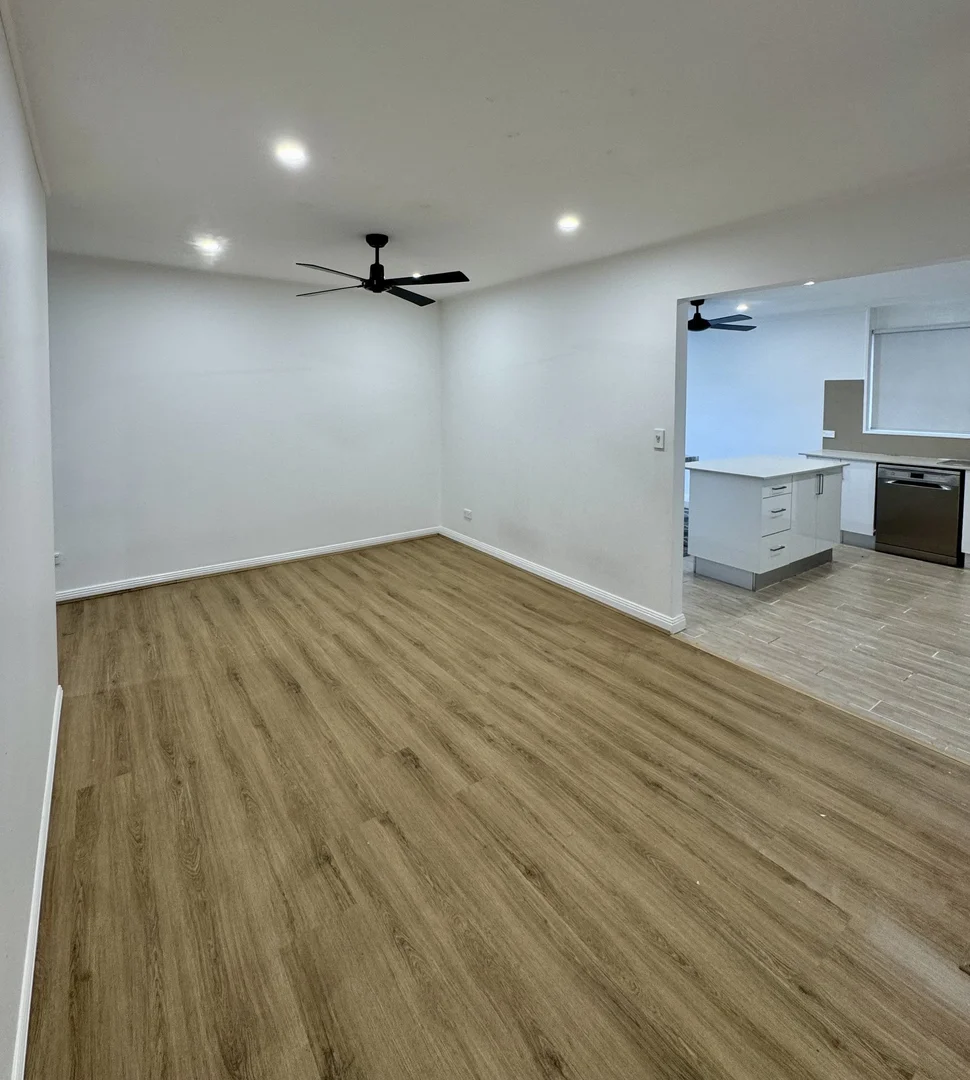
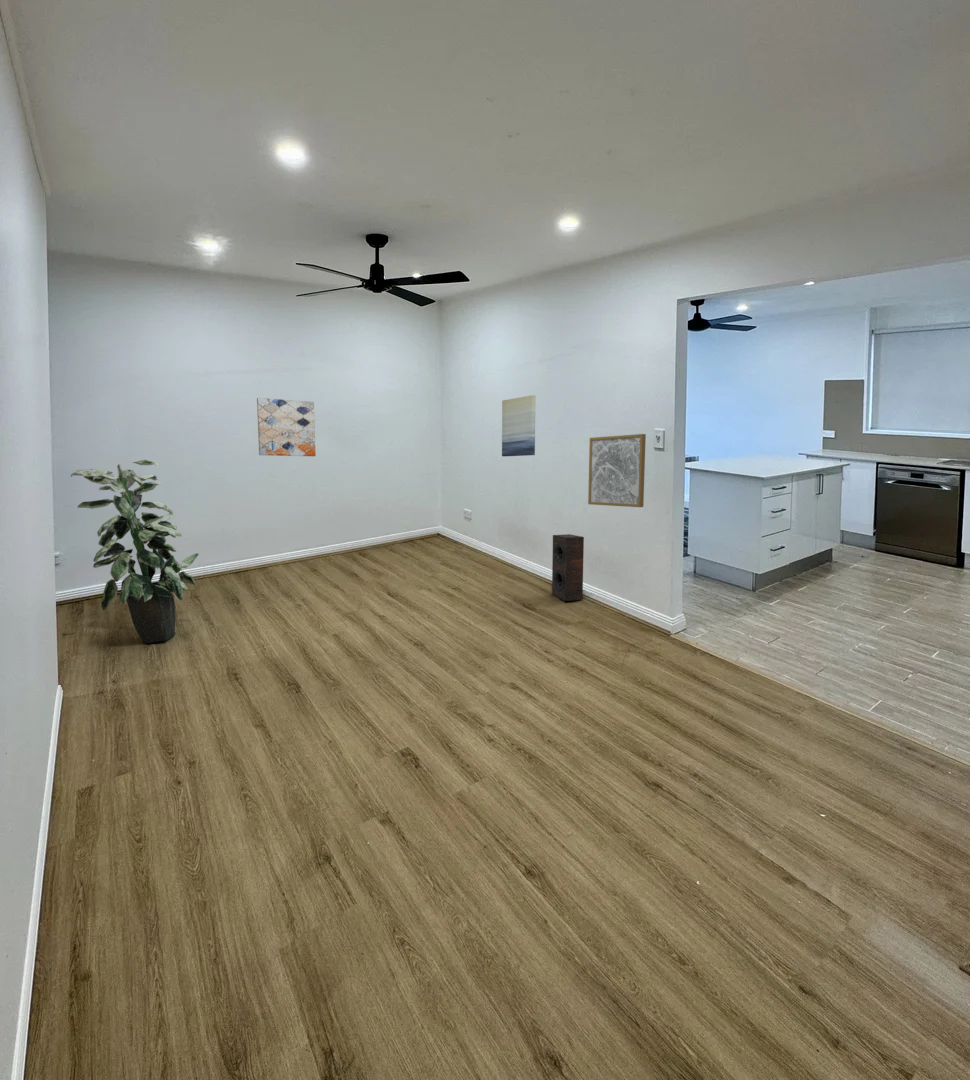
+ speaker [551,533,585,602]
+ wall art [587,433,647,508]
+ indoor plant [70,459,200,645]
+ wall art [501,394,536,457]
+ wall art [256,397,317,457]
